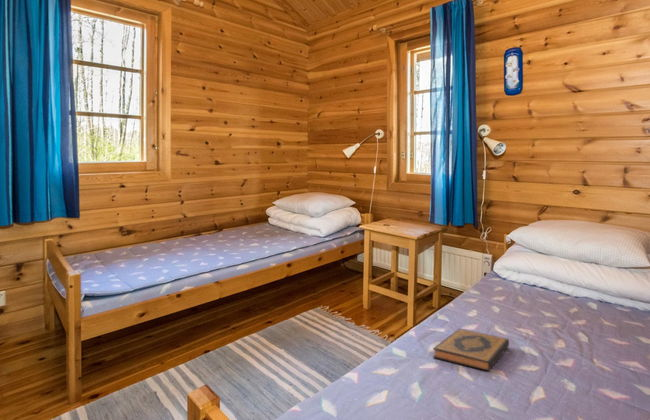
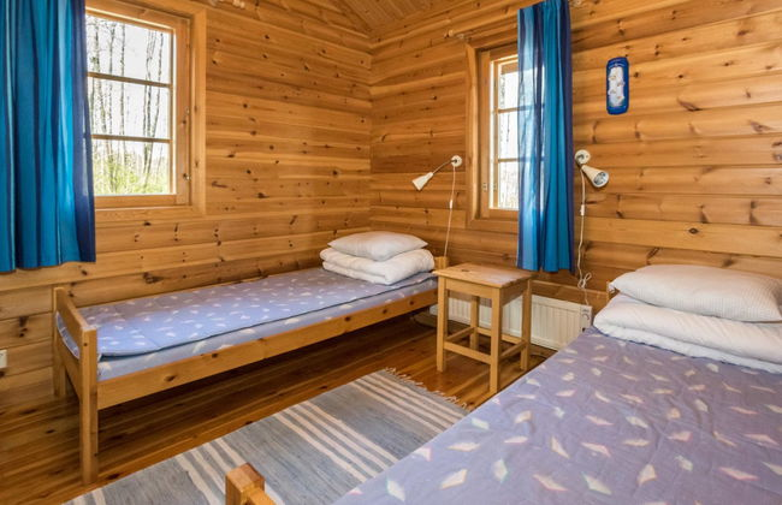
- hardback book [432,328,510,372]
